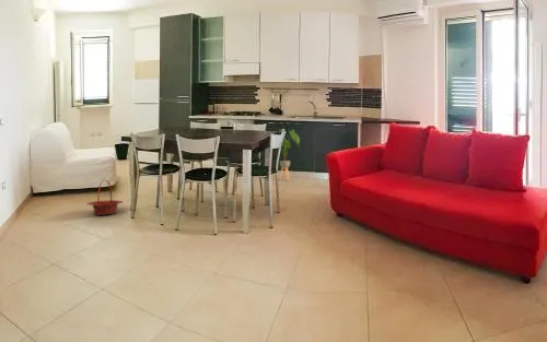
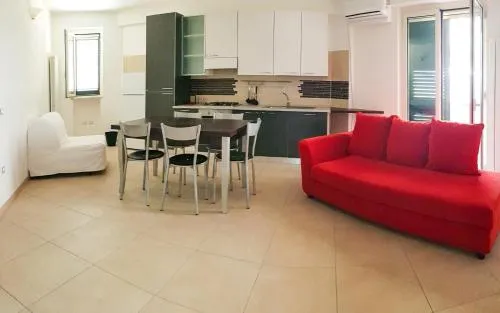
- basket [85,179,124,216]
- house plant [278,128,301,181]
